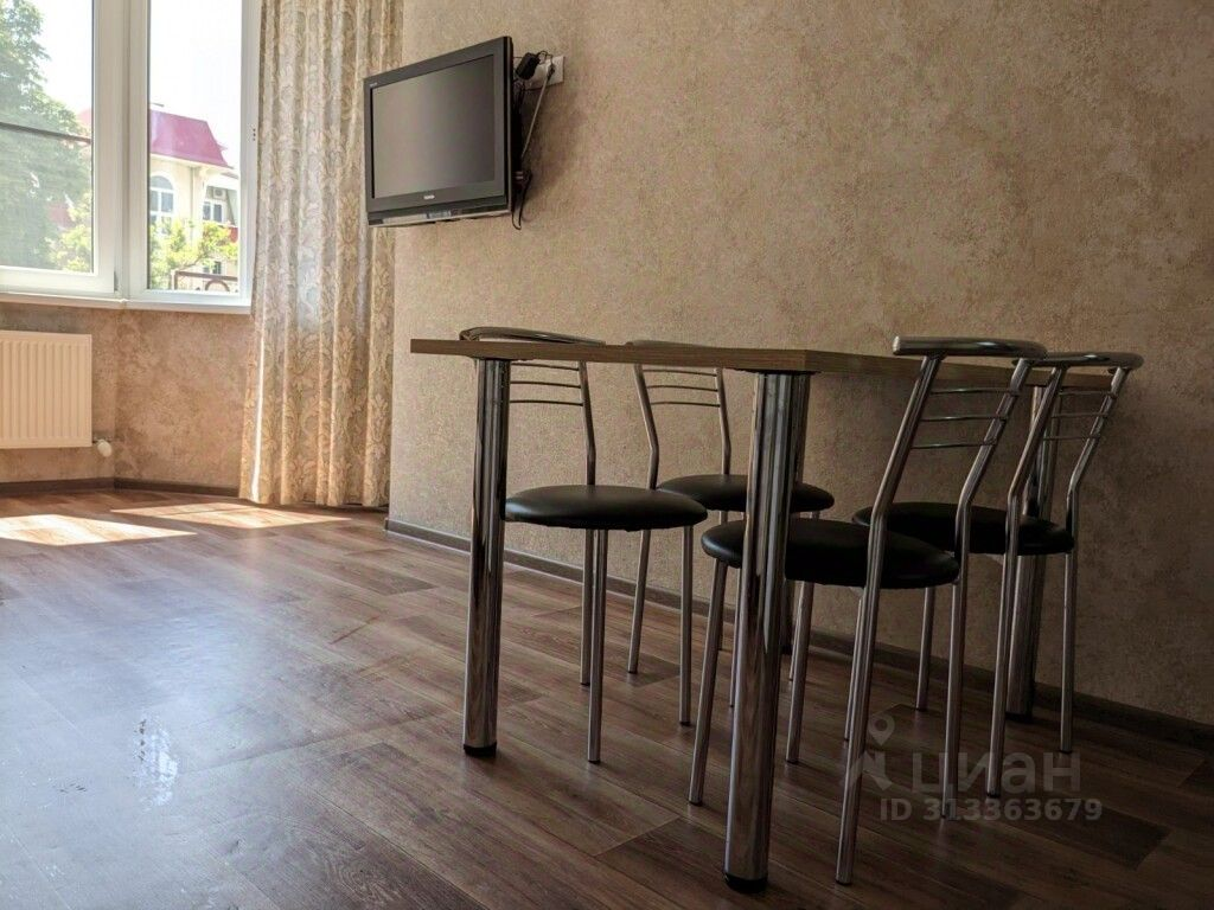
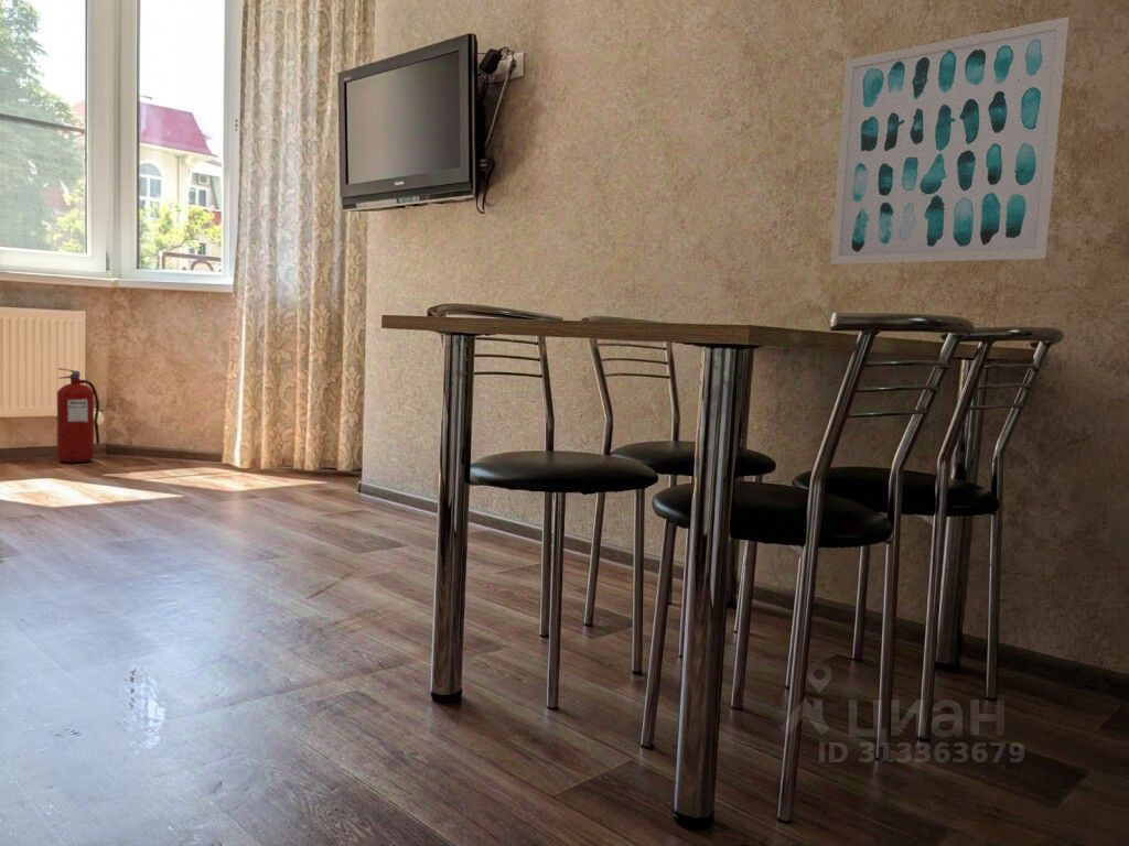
+ wall art [830,17,1069,265]
+ fire extinguisher [56,367,101,464]
